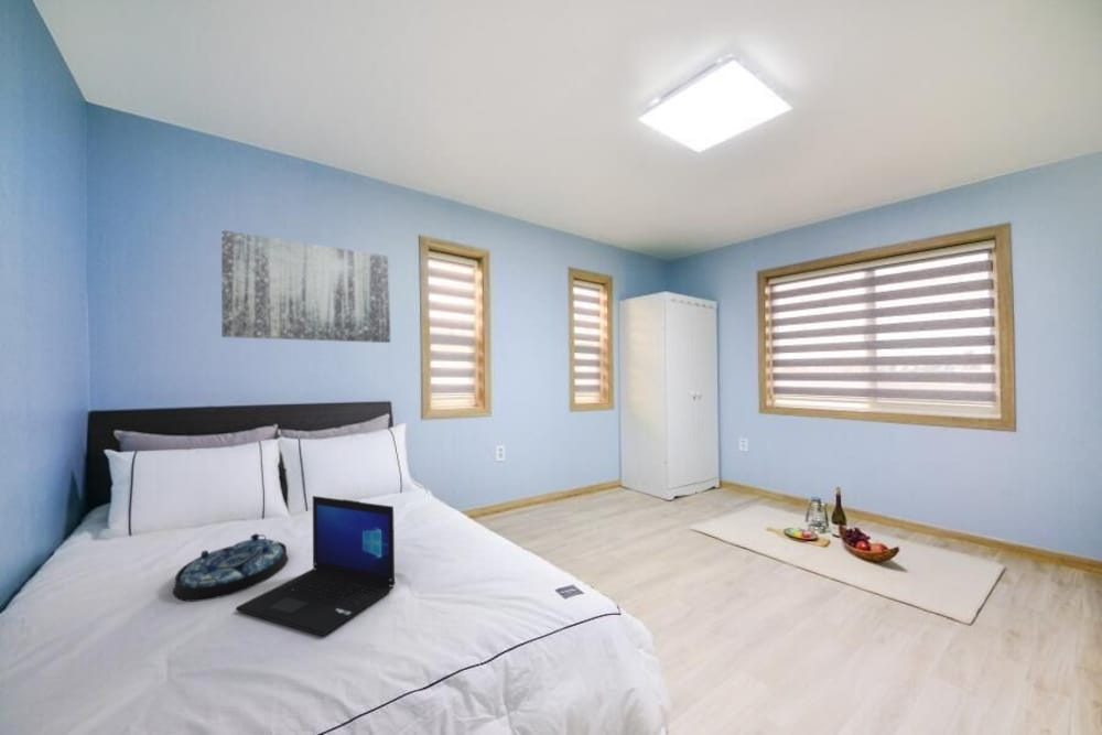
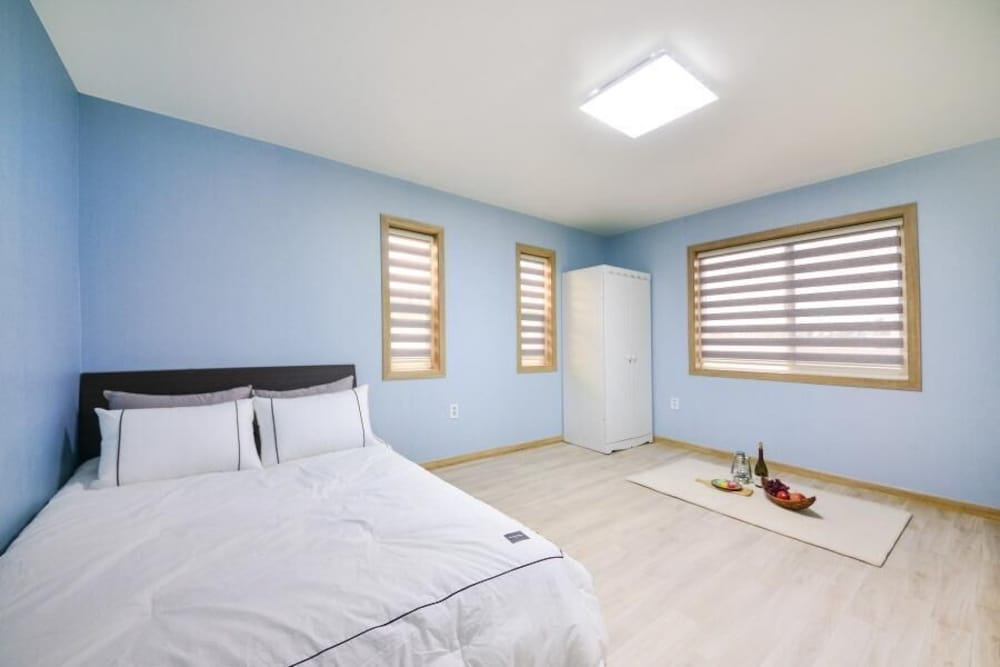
- laptop [235,495,396,637]
- serving tray [172,532,290,603]
- wall art [220,229,391,344]
